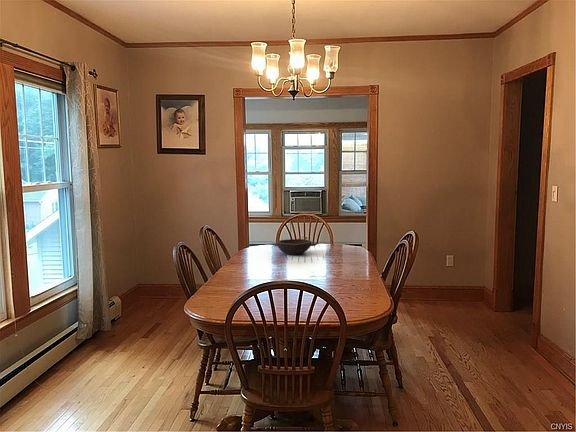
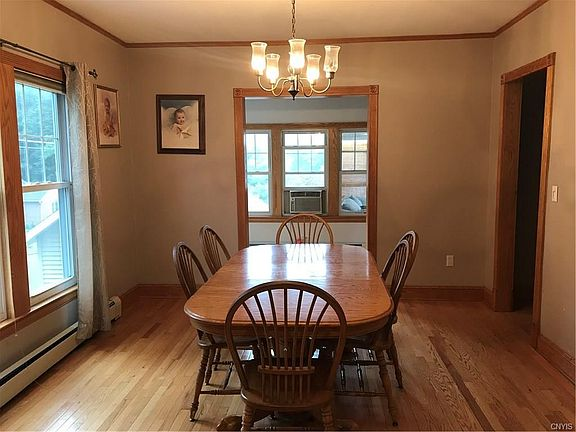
- bowl [271,238,319,256]
